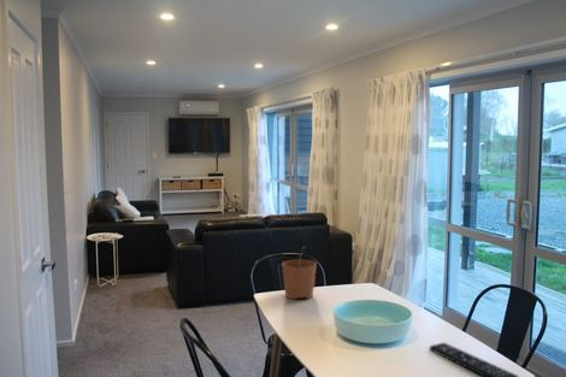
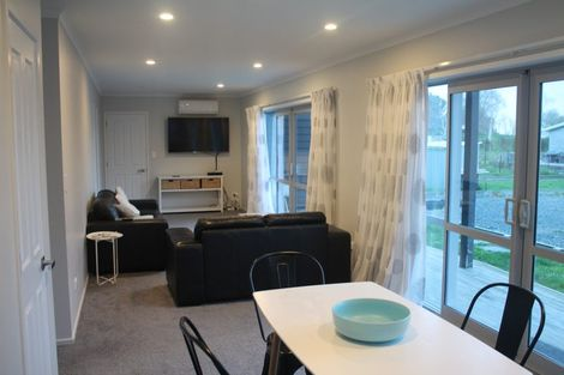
- plant pot [281,246,318,300]
- remote control [429,341,519,377]
